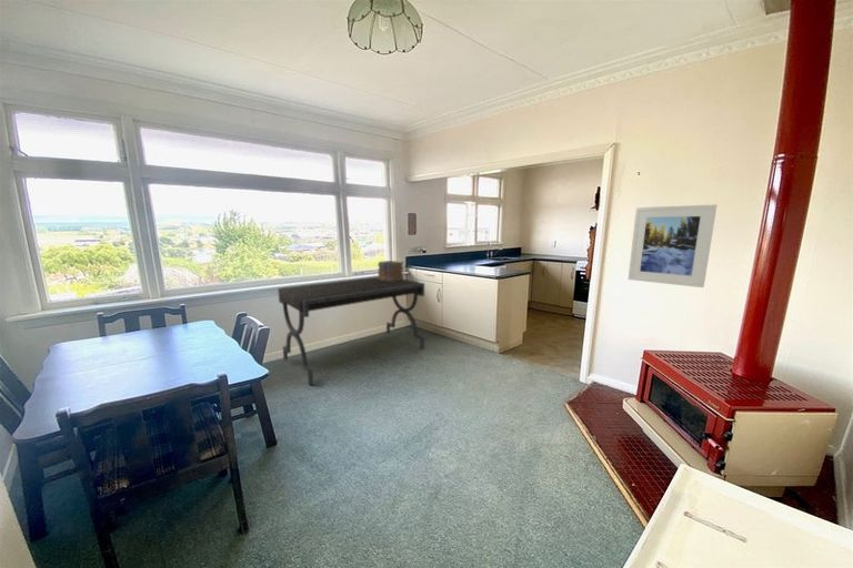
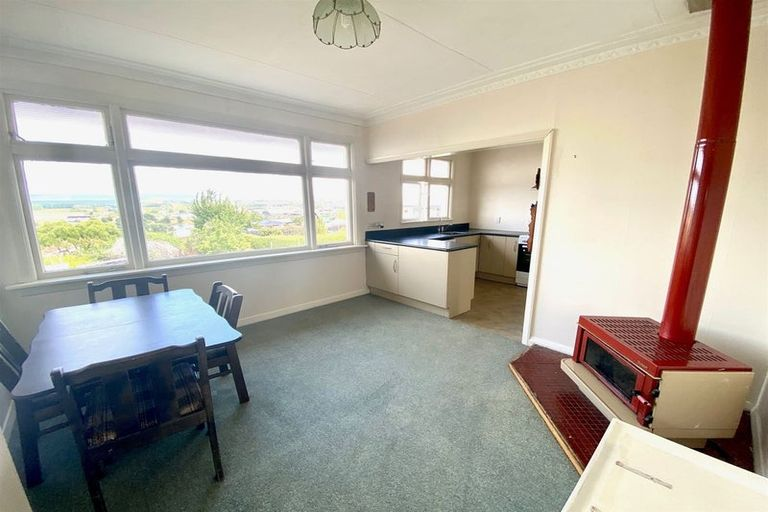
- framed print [628,204,717,288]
- book stack [377,260,405,282]
- desk [277,276,425,386]
